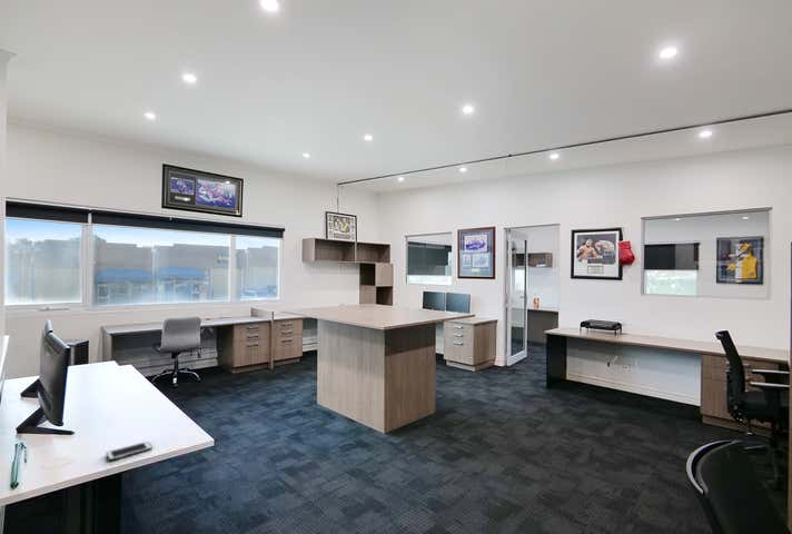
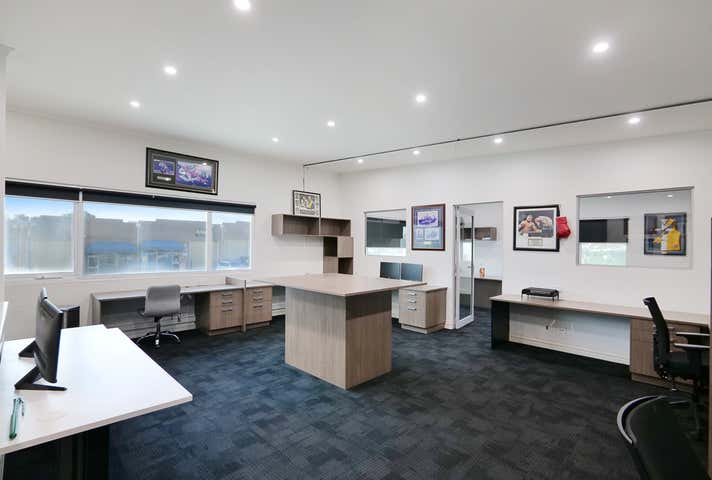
- cell phone [106,441,154,462]
